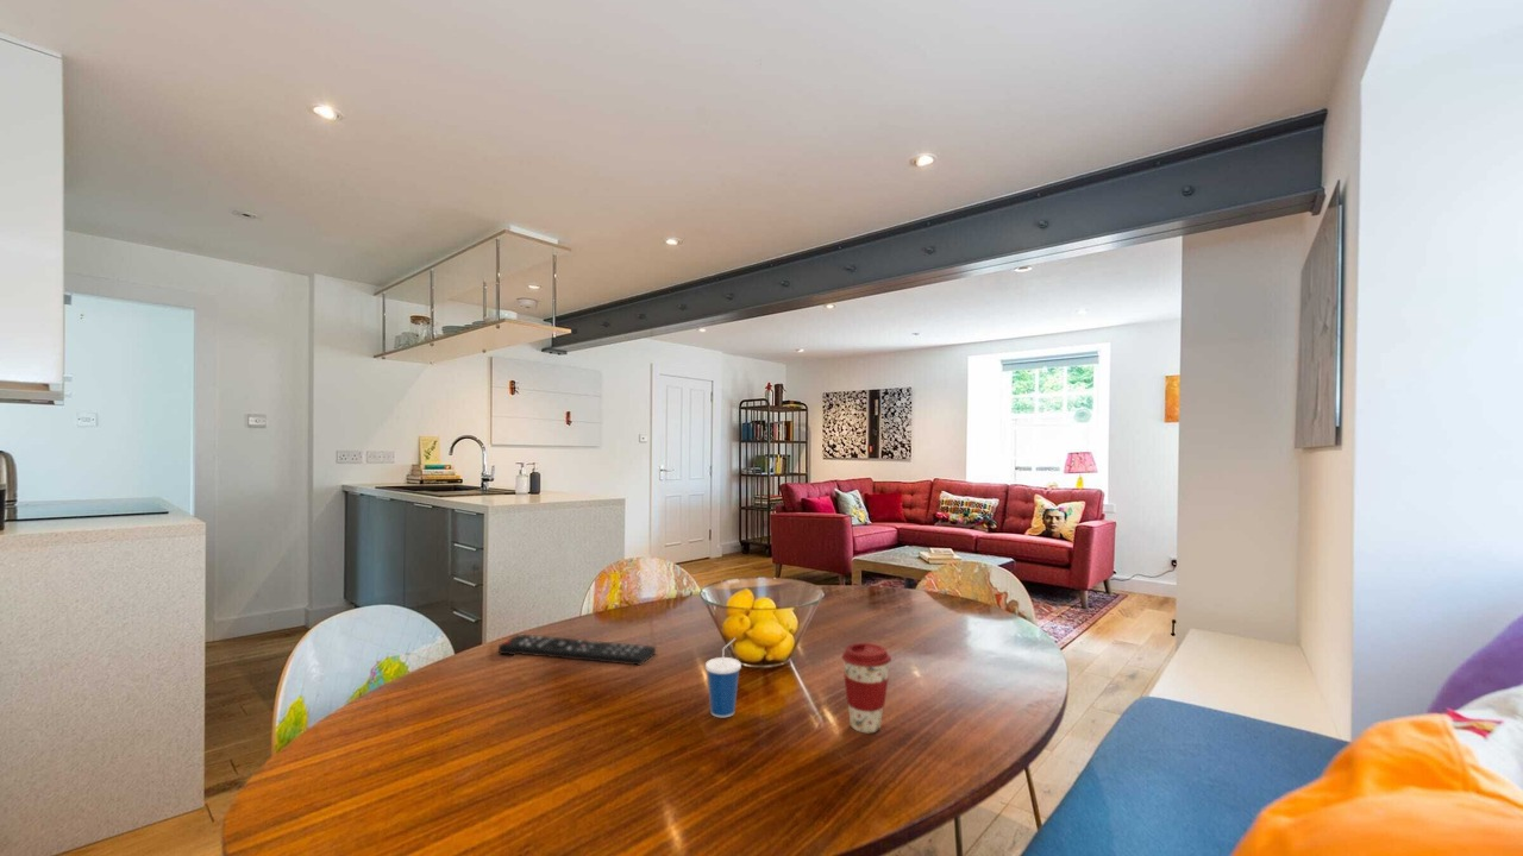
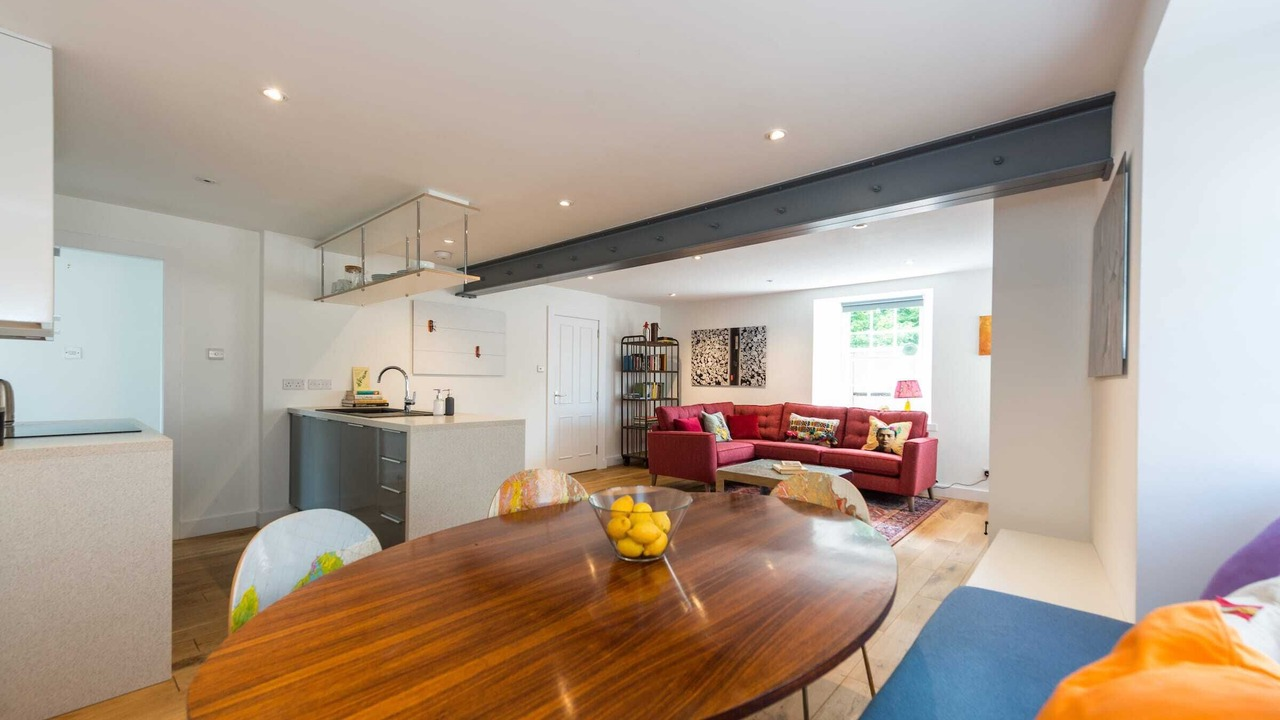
- remote control [497,634,657,667]
- coffee cup [841,642,892,734]
- cup [704,637,742,718]
